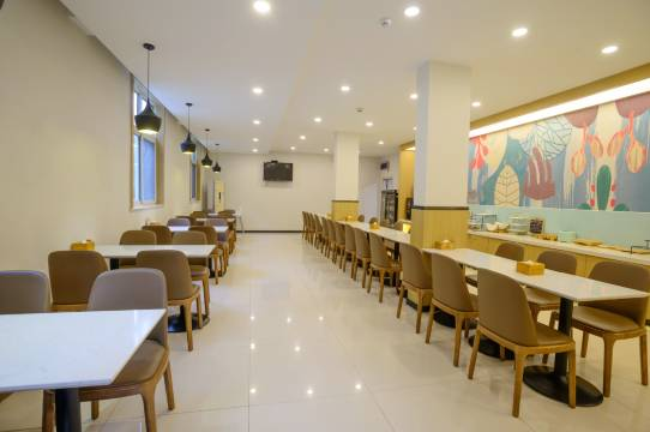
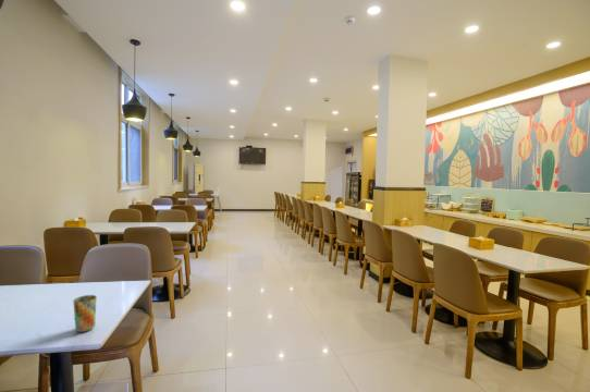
+ cup [72,294,98,333]
